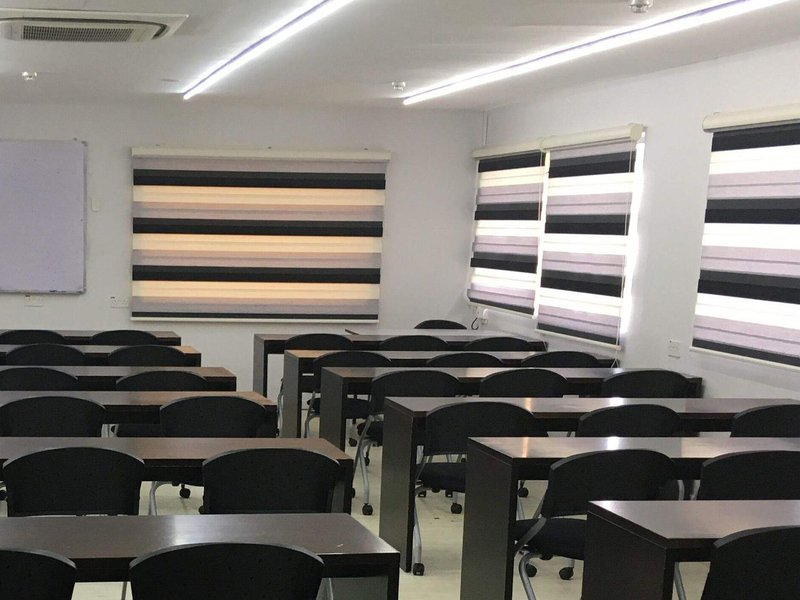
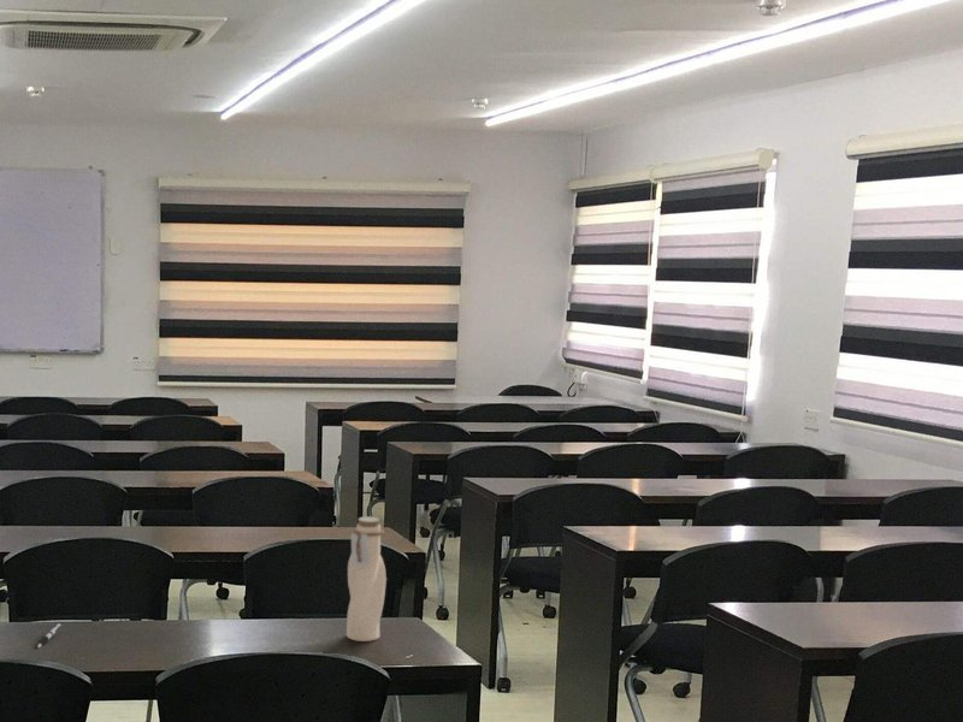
+ pen [36,622,61,650]
+ water bottle [345,515,388,643]
